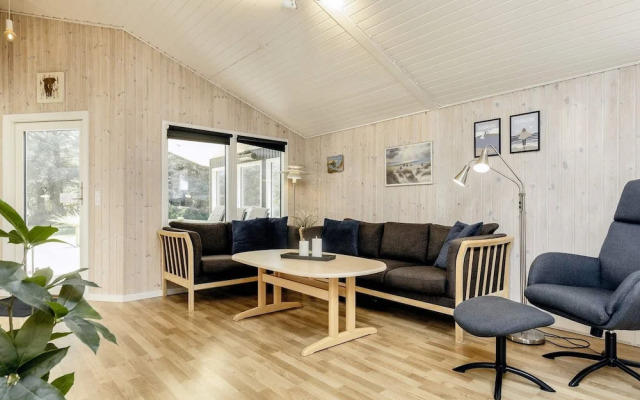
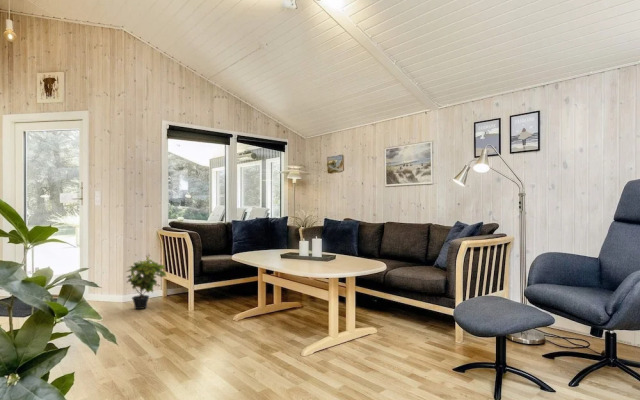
+ potted plant [125,255,167,310]
